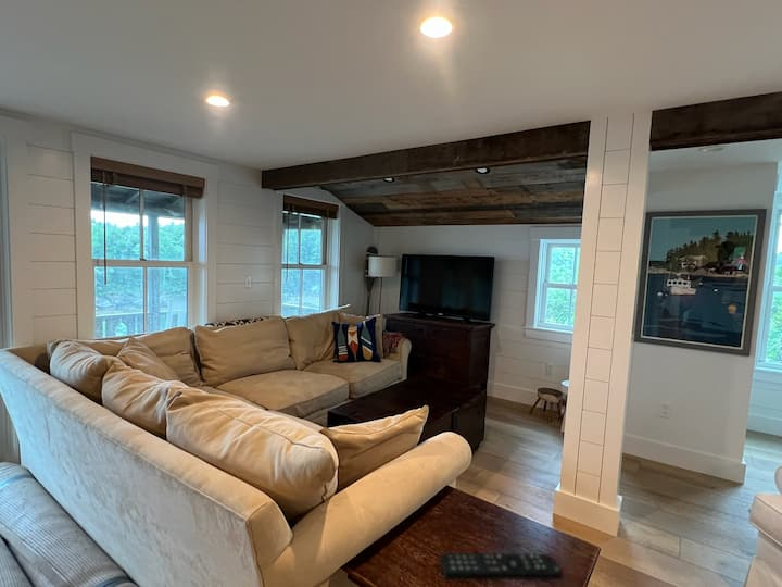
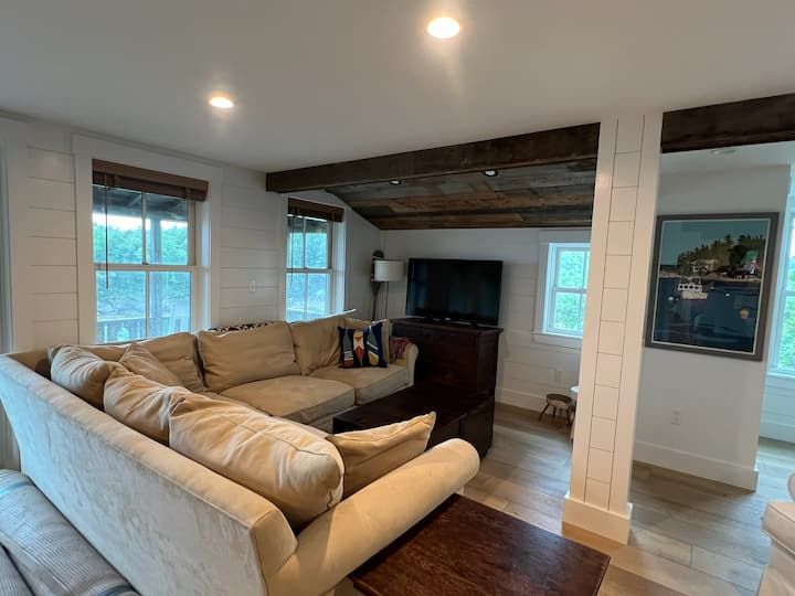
- remote control [439,552,564,580]
